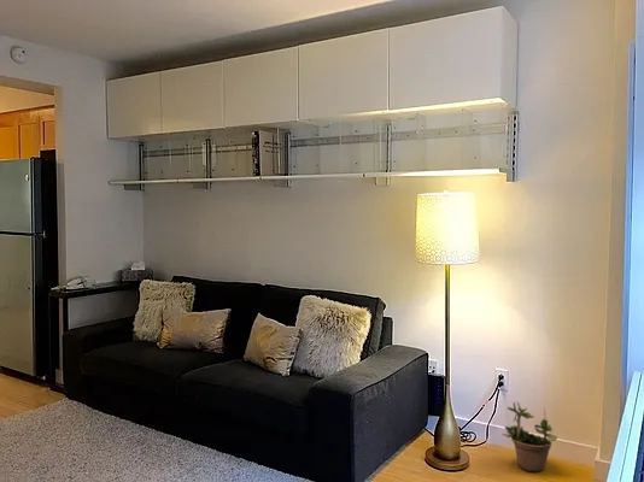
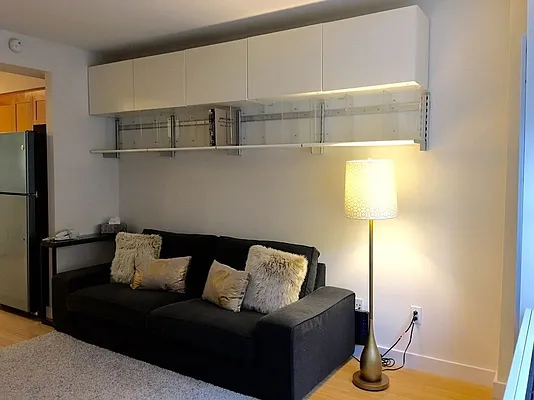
- potted plant [502,401,558,472]
